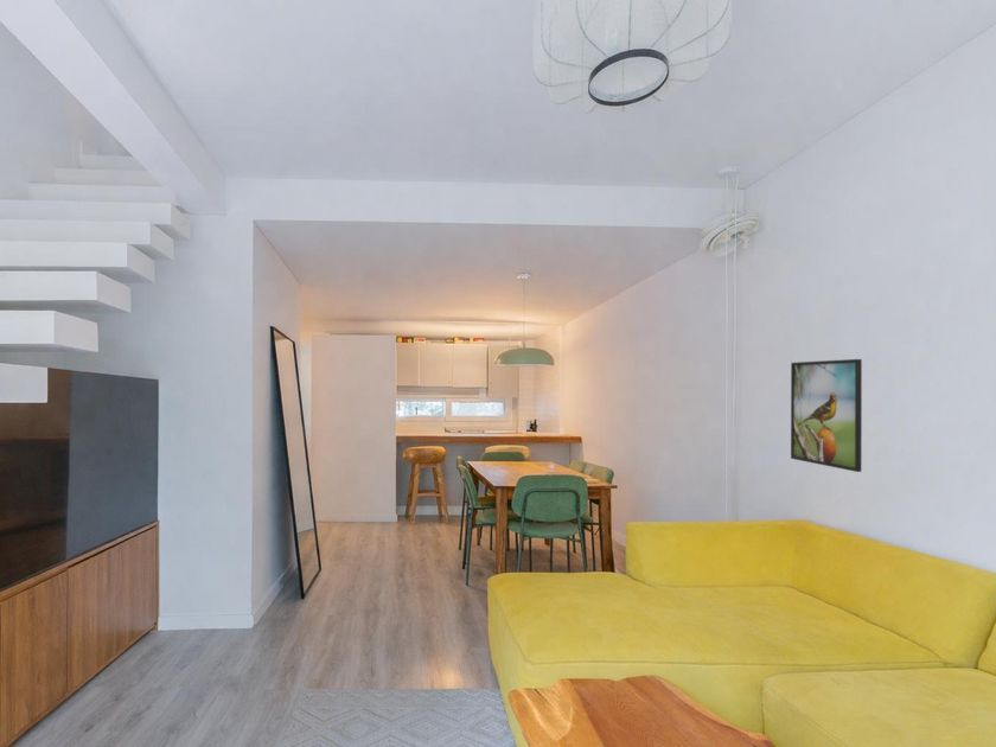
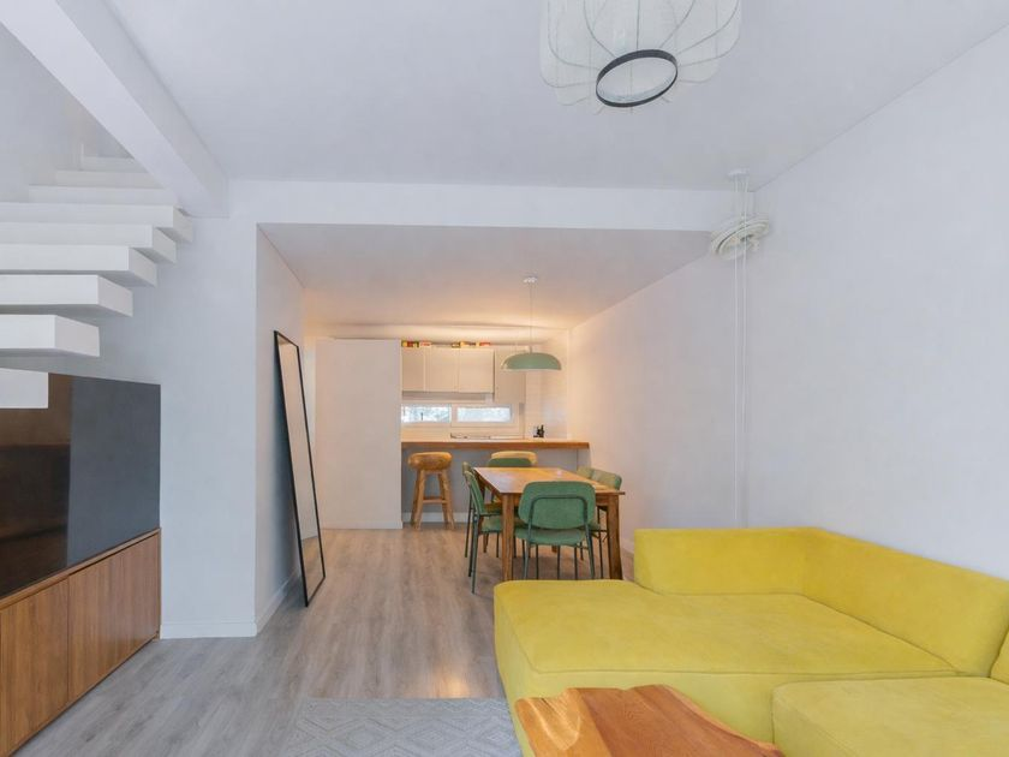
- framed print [790,358,863,473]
